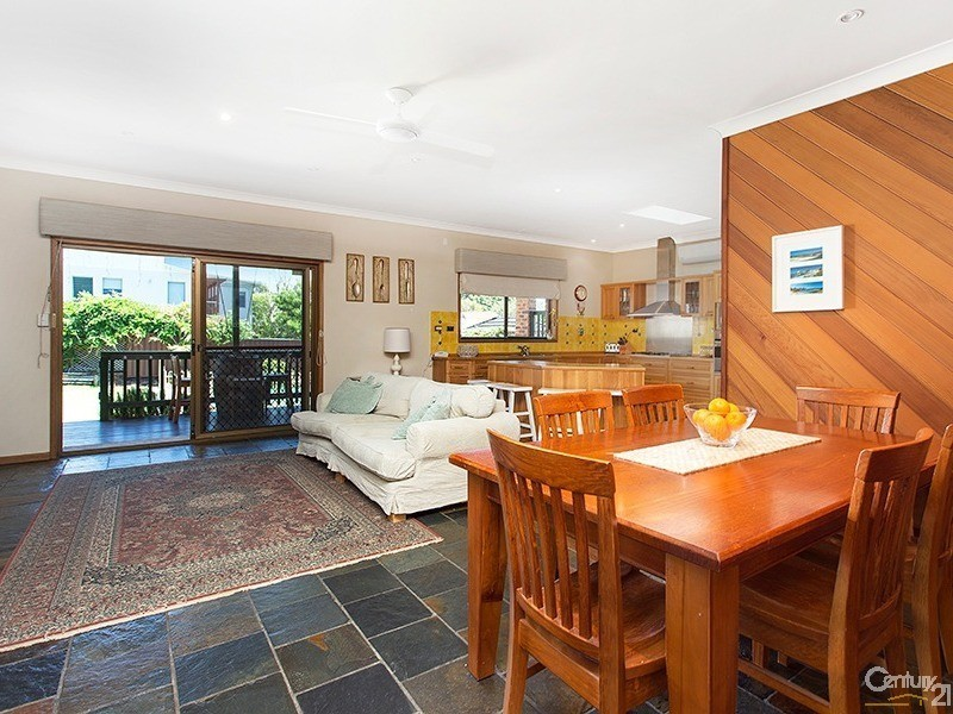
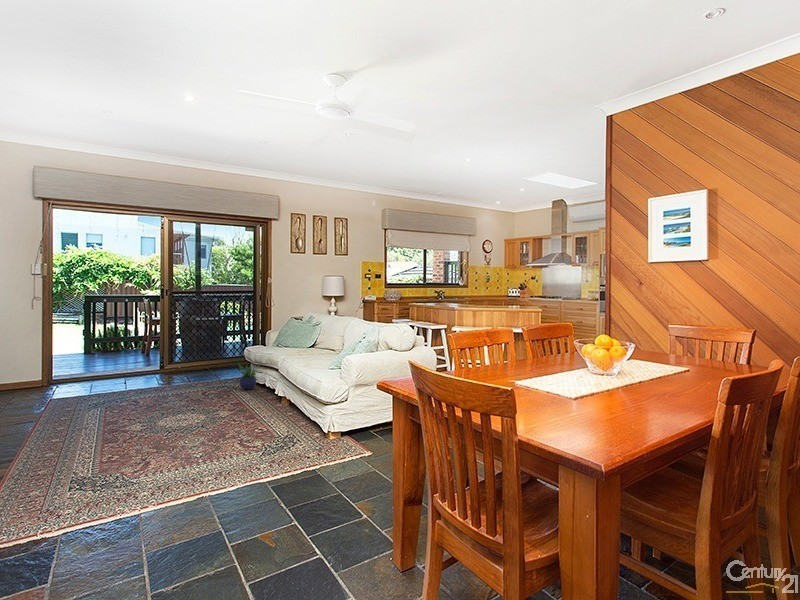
+ potted plant [236,361,260,390]
